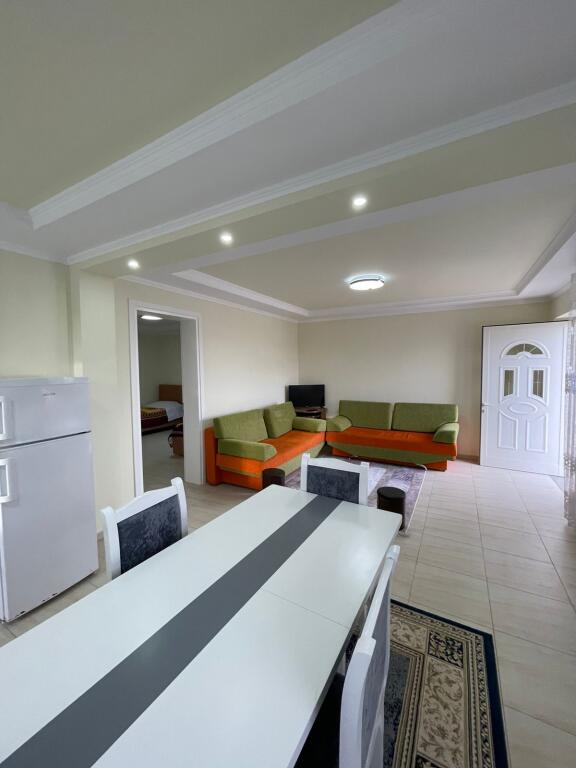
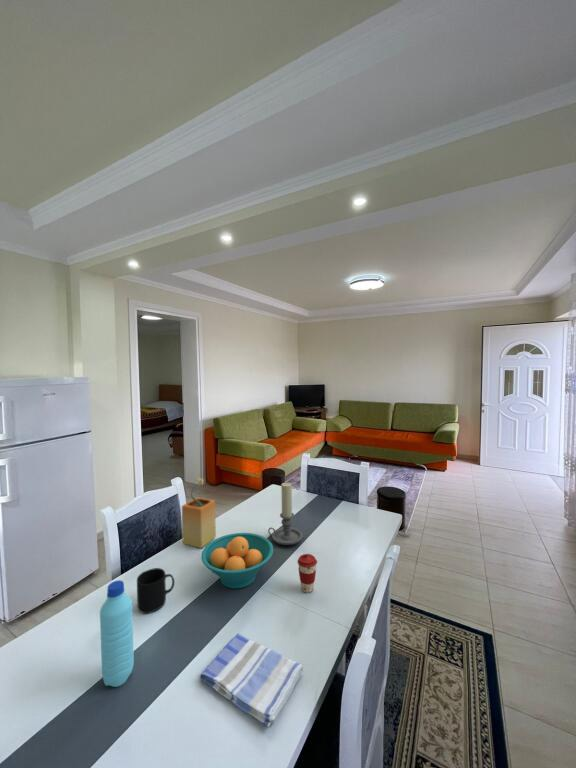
+ dish towel [199,633,304,728]
+ coffee cup [297,553,318,594]
+ water bottle [99,579,135,688]
+ fruit bowl [200,532,274,589]
+ candle holder [267,482,304,546]
+ potted plant [181,477,217,549]
+ mug [136,567,175,614]
